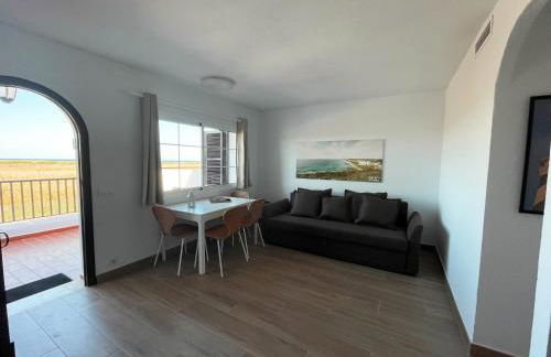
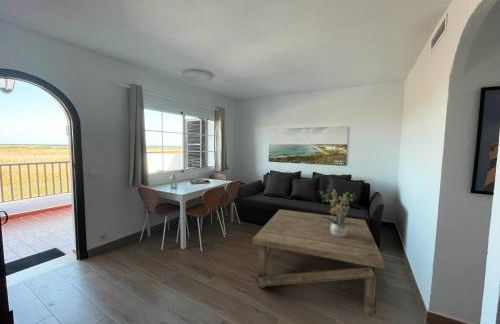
+ potted plant [317,188,359,237]
+ coffee table [252,208,386,319]
